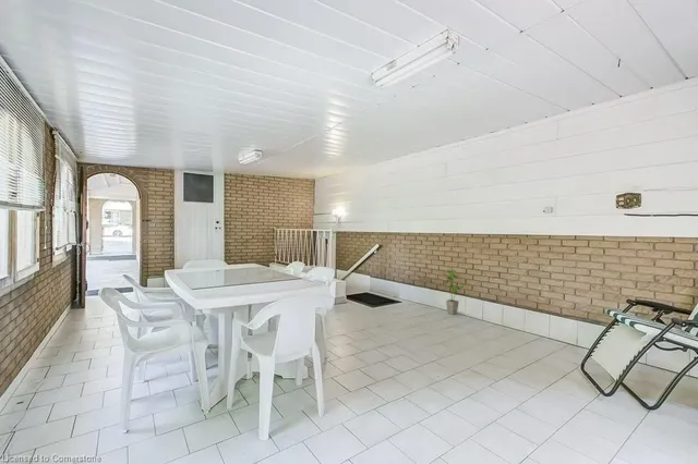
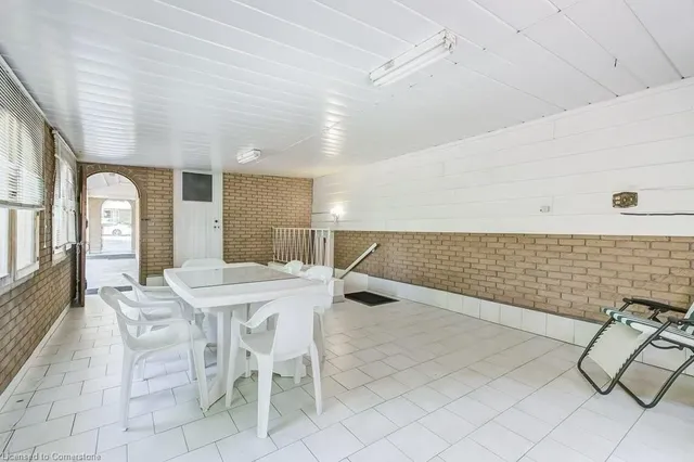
- house plant [444,269,469,316]
